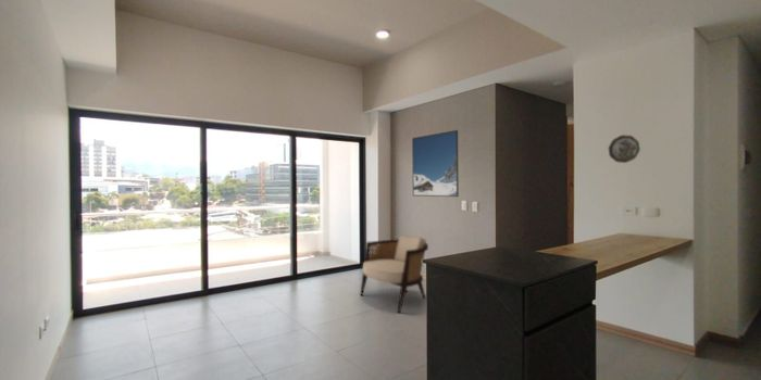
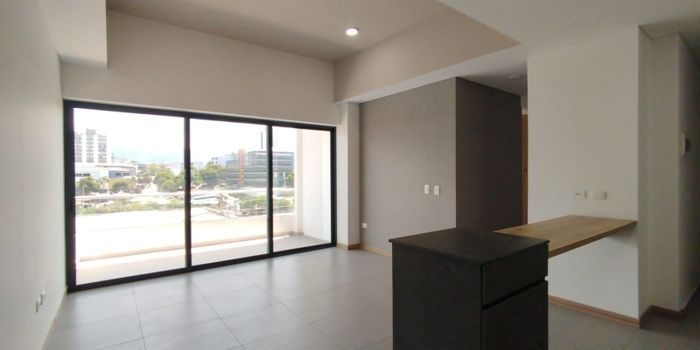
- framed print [411,129,460,198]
- decorative plate [608,134,641,164]
- armchair [359,235,429,314]
